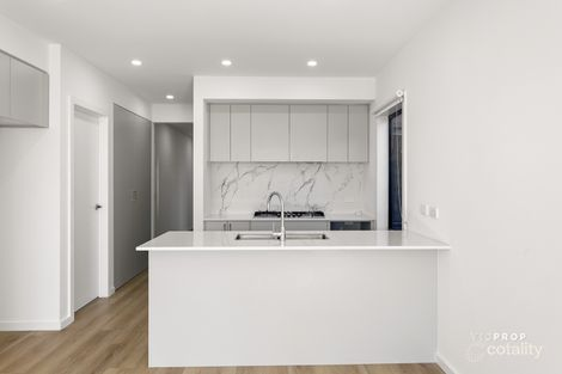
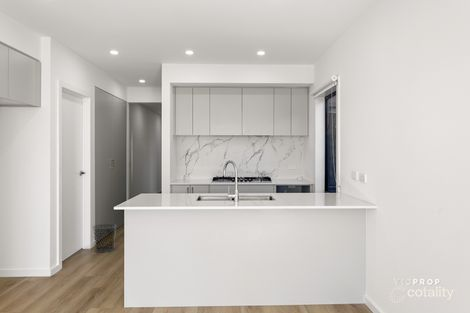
+ trash can [91,223,117,253]
